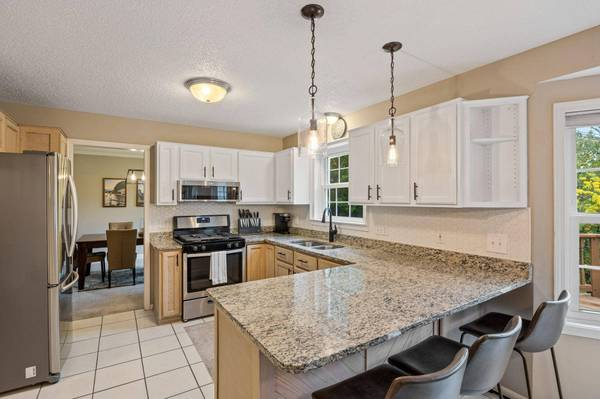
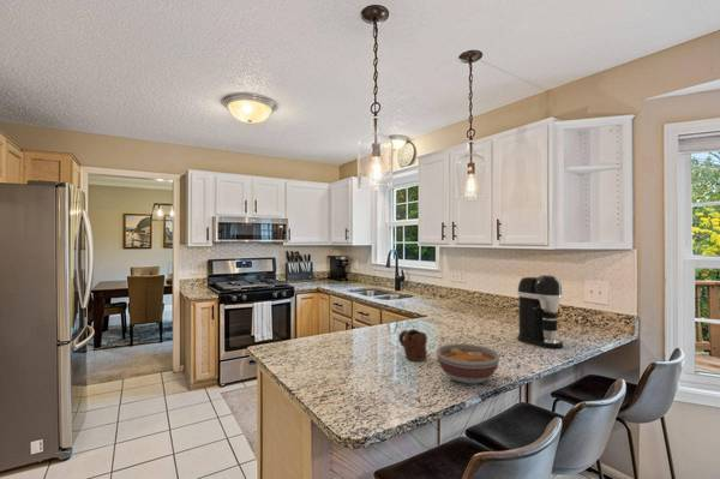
+ mug [397,328,428,363]
+ bowl [436,342,500,385]
+ coffee maker [516,274,564,349]
